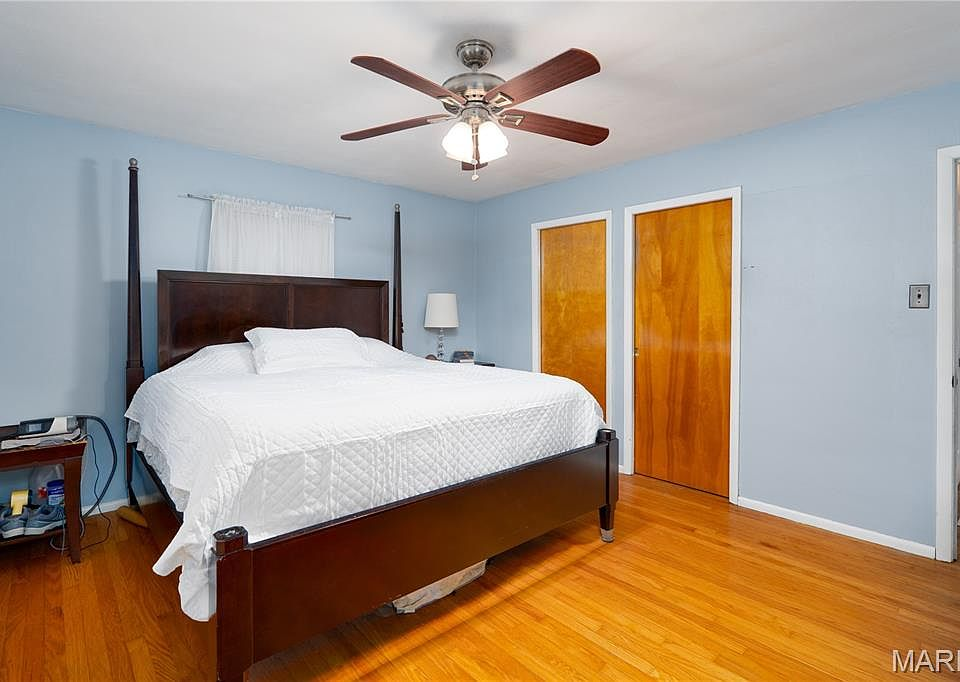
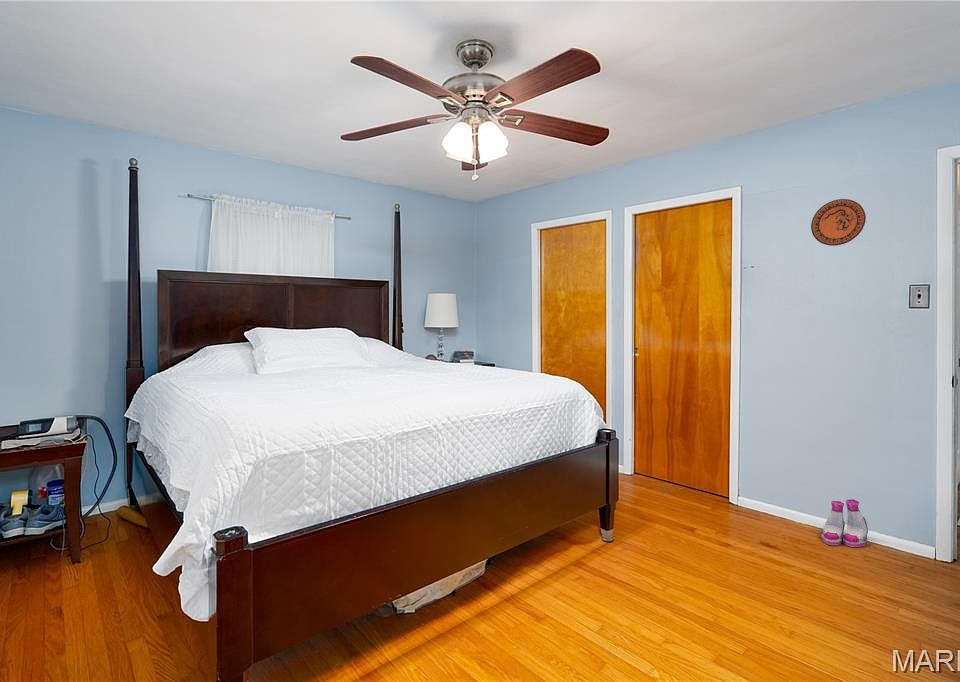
+ boots [820,498,869,548]
+ decorative plate [810,198,867,247]
